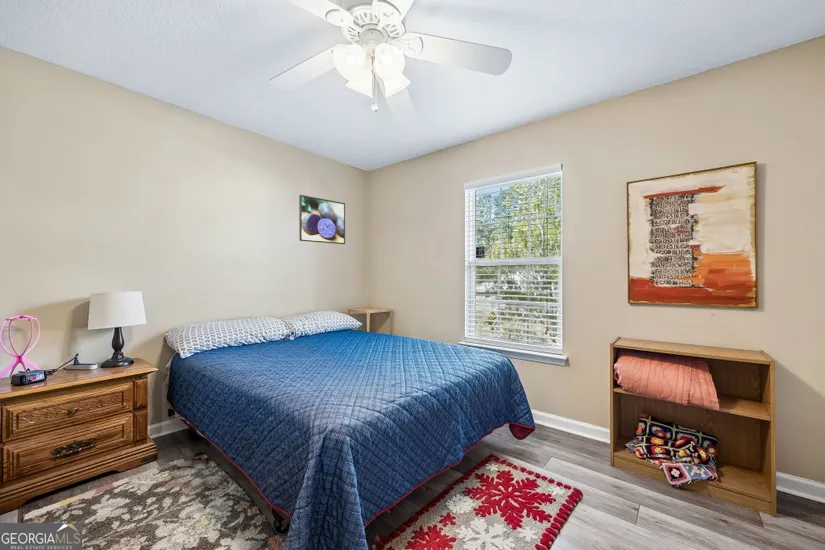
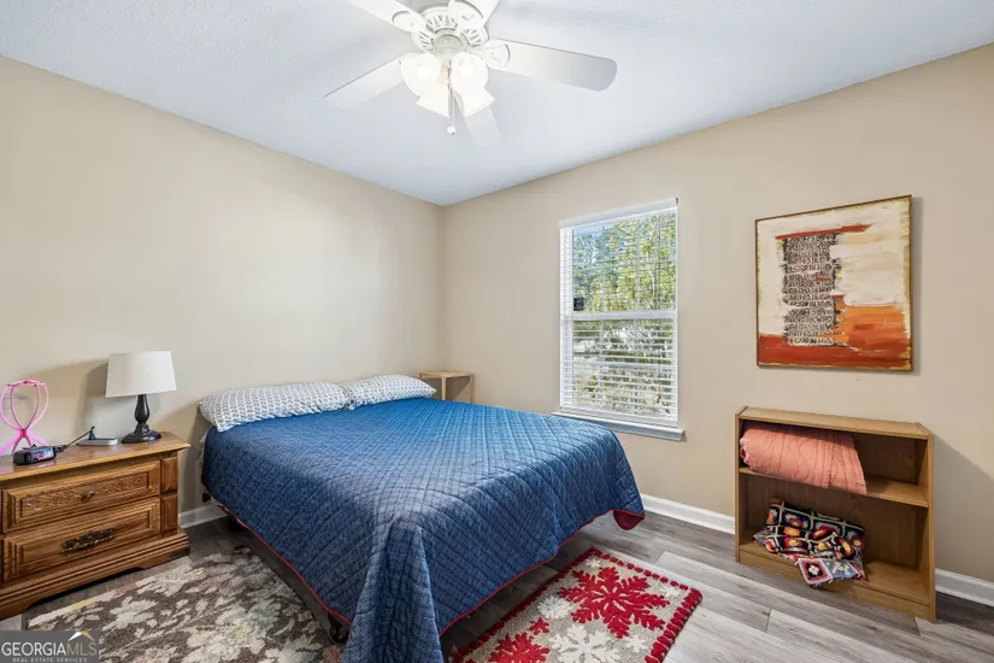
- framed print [298,194,346,245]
